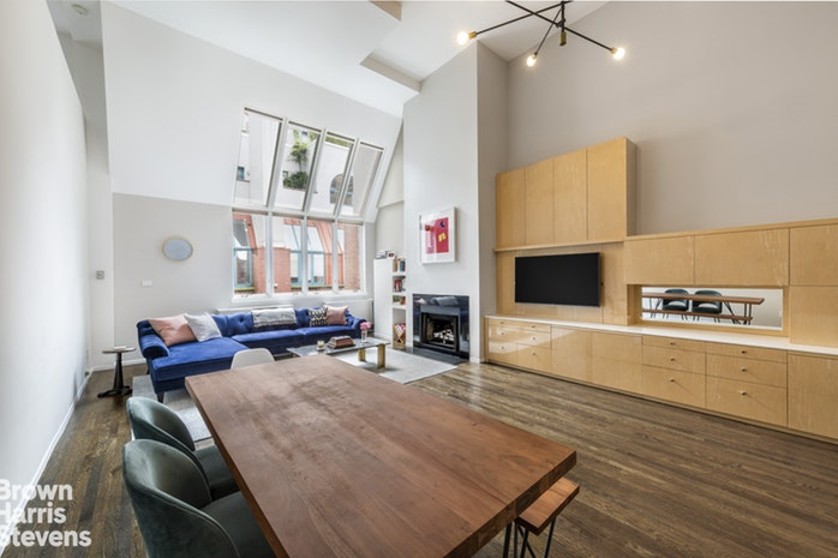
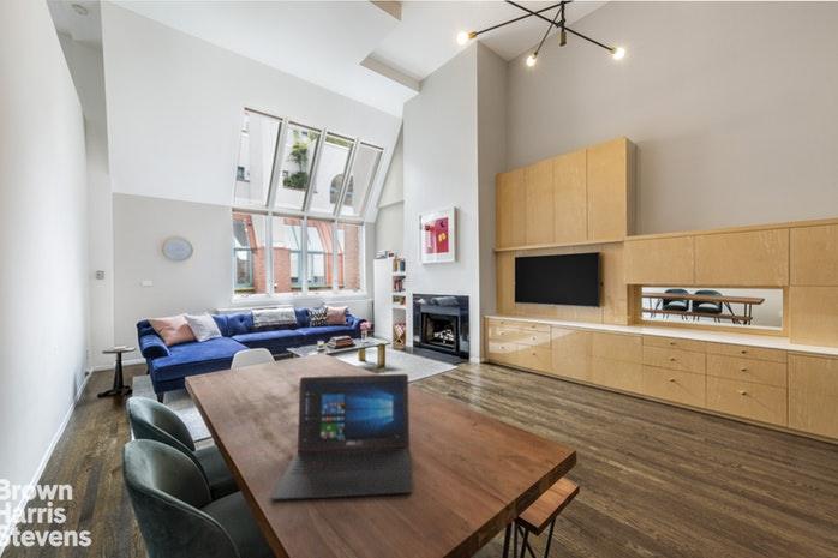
+ laptop [270,373,414,502]
